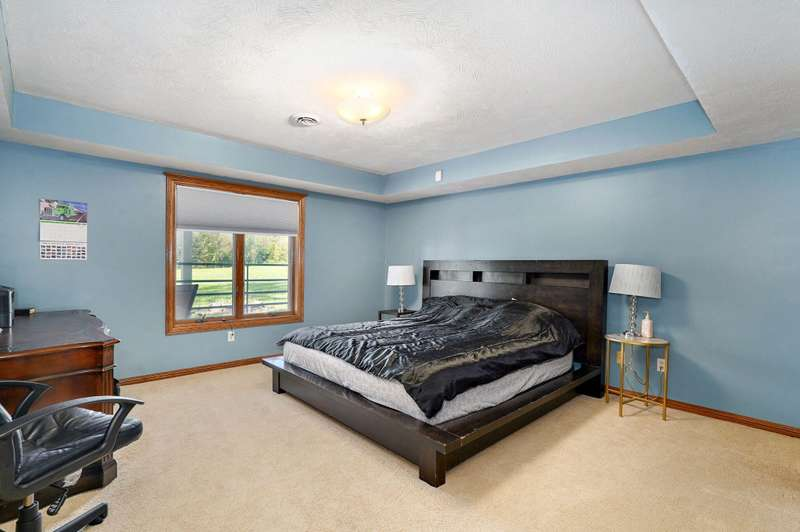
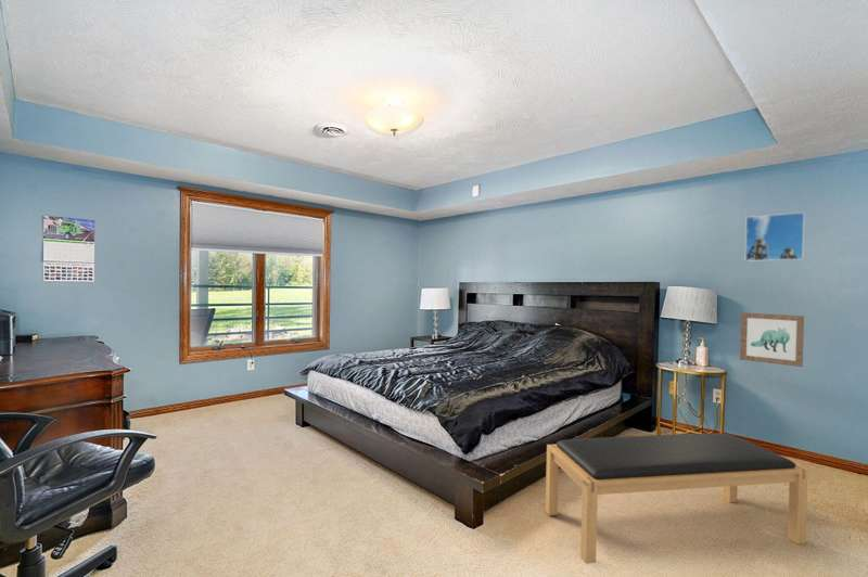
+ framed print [744,211,806,262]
+ bench [545,432,809,565]
+ wall art [739,311,805,368]
